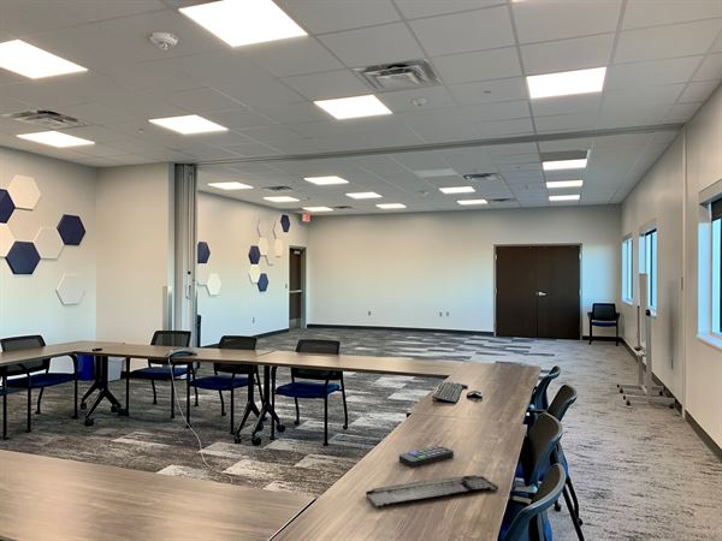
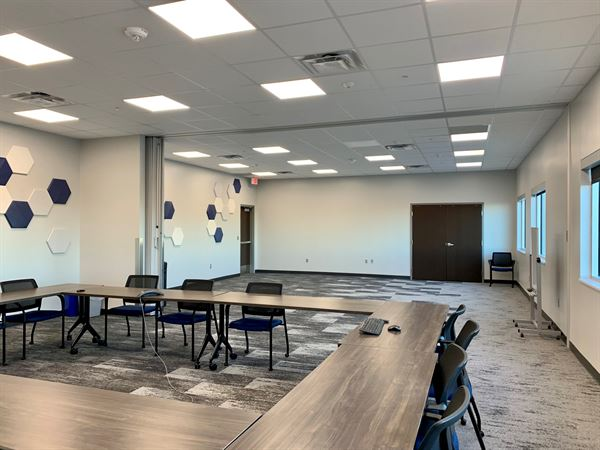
- remote control [398,445,455,469]
- keyboard [365,474,499,509]
